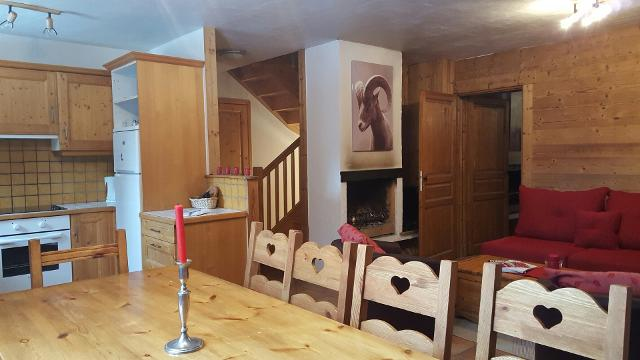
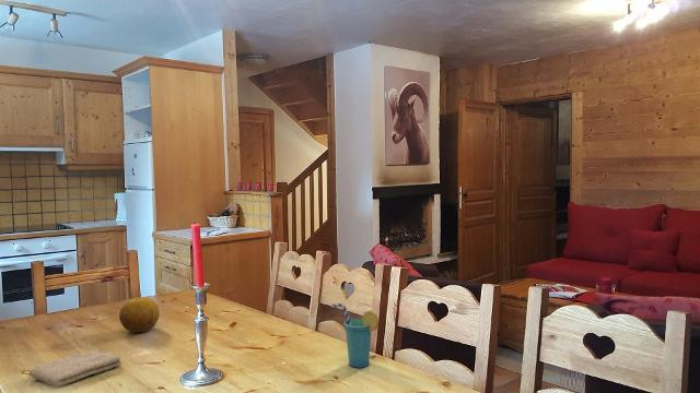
+ fruit [118,296,161,333]
+ washcloth [27,348,122,388]
+ cup [329,302,380,369]
